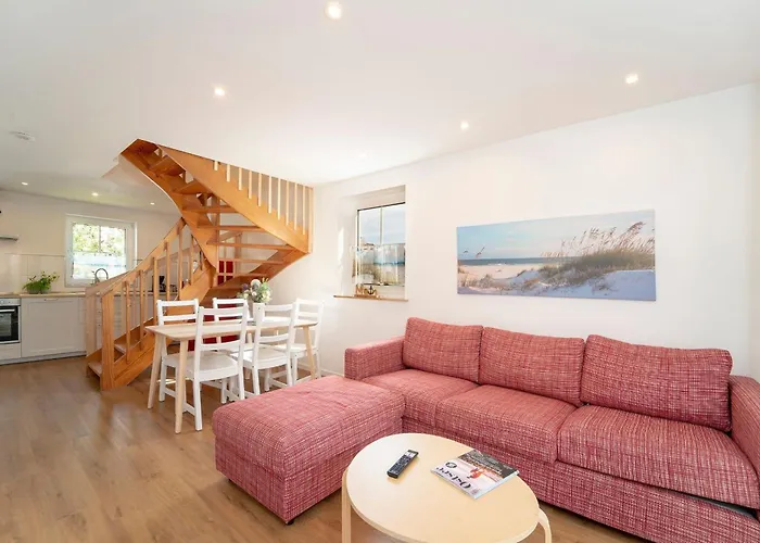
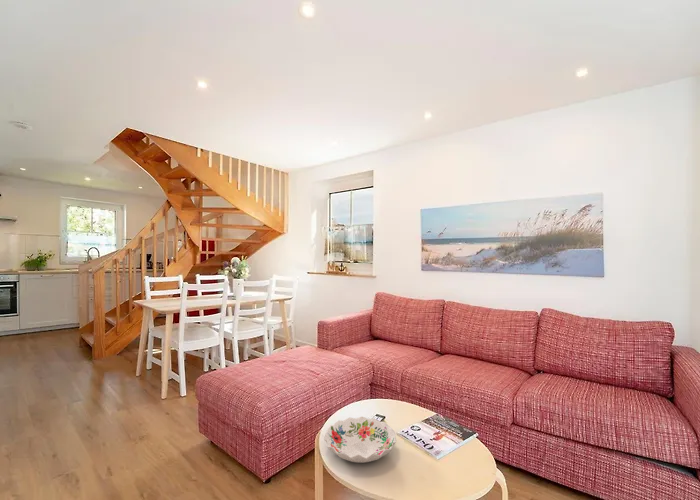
+ decorative bowl [323,416,397,464]
